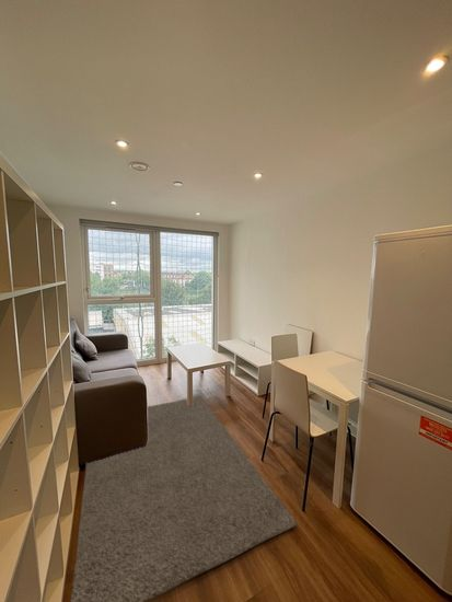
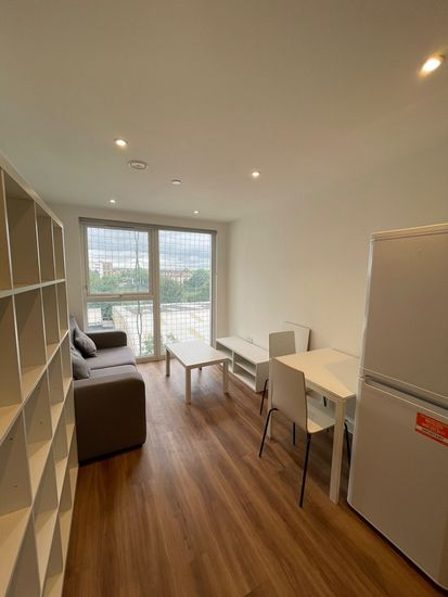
- rug [70,395,297,602]
